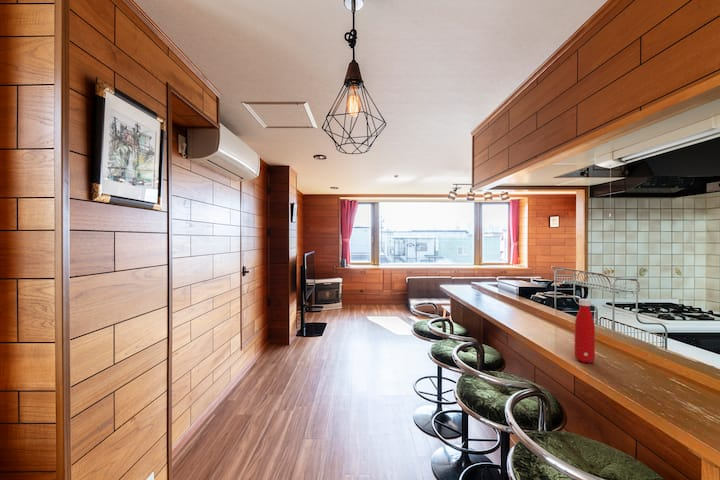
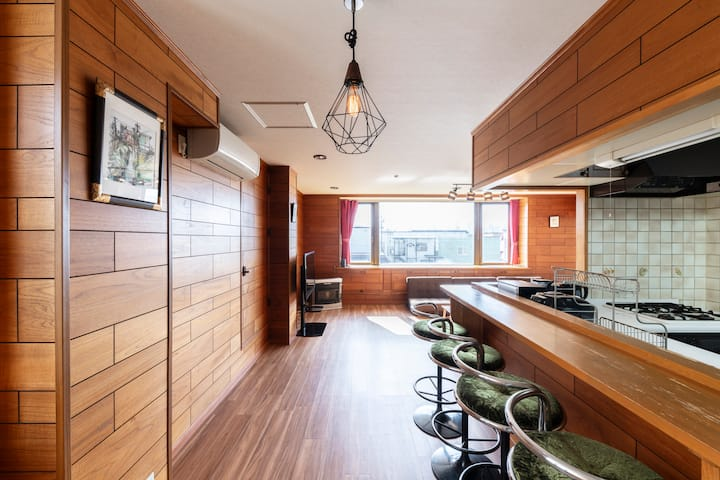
- bottle [574,298,596,364]
